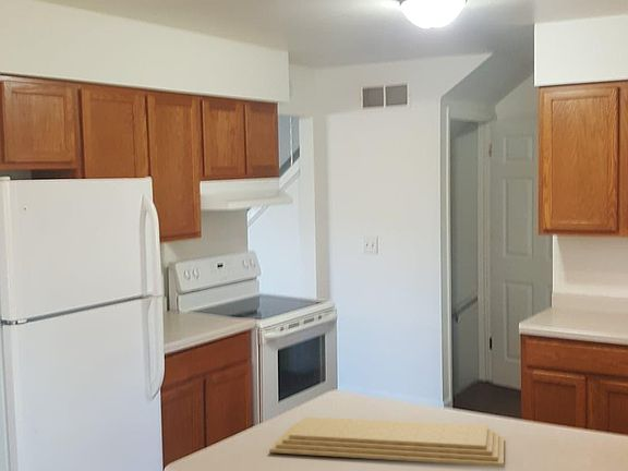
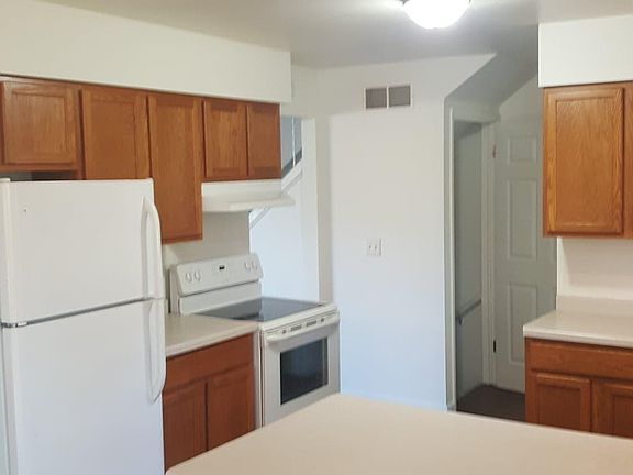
- cutting board [268,415,505,468]
